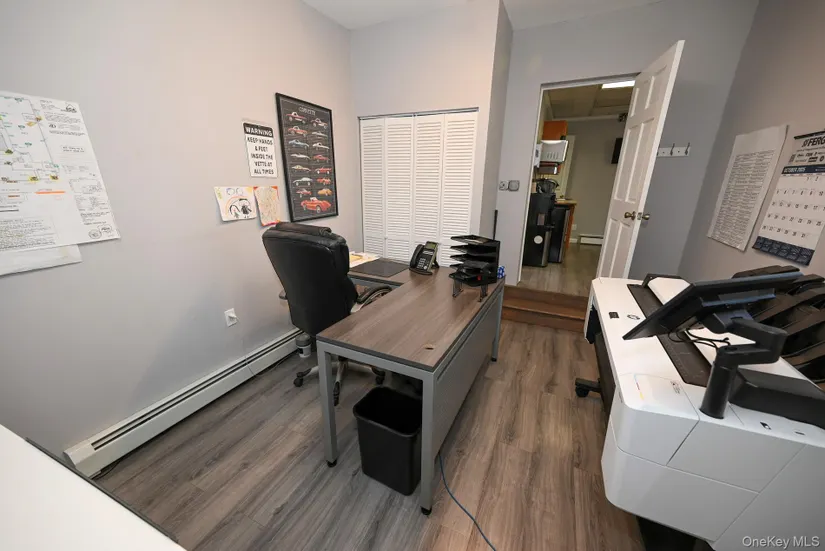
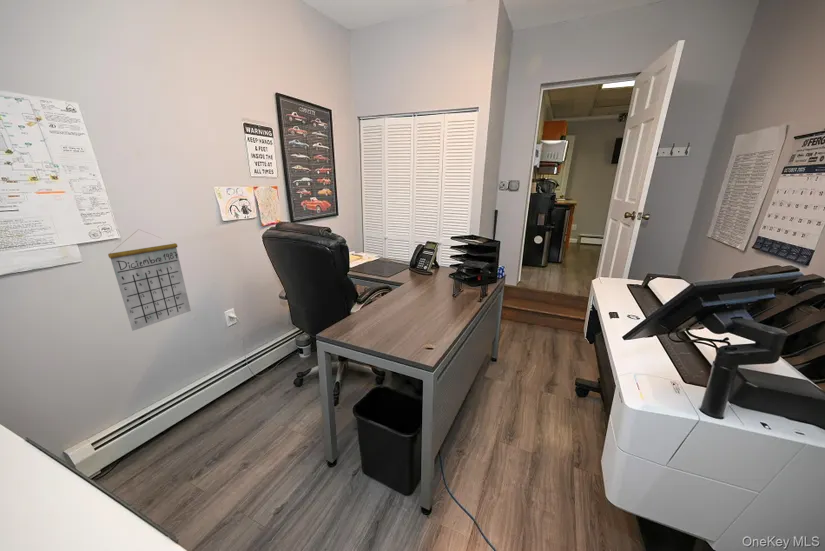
+ calendar [107,228,192,332]
